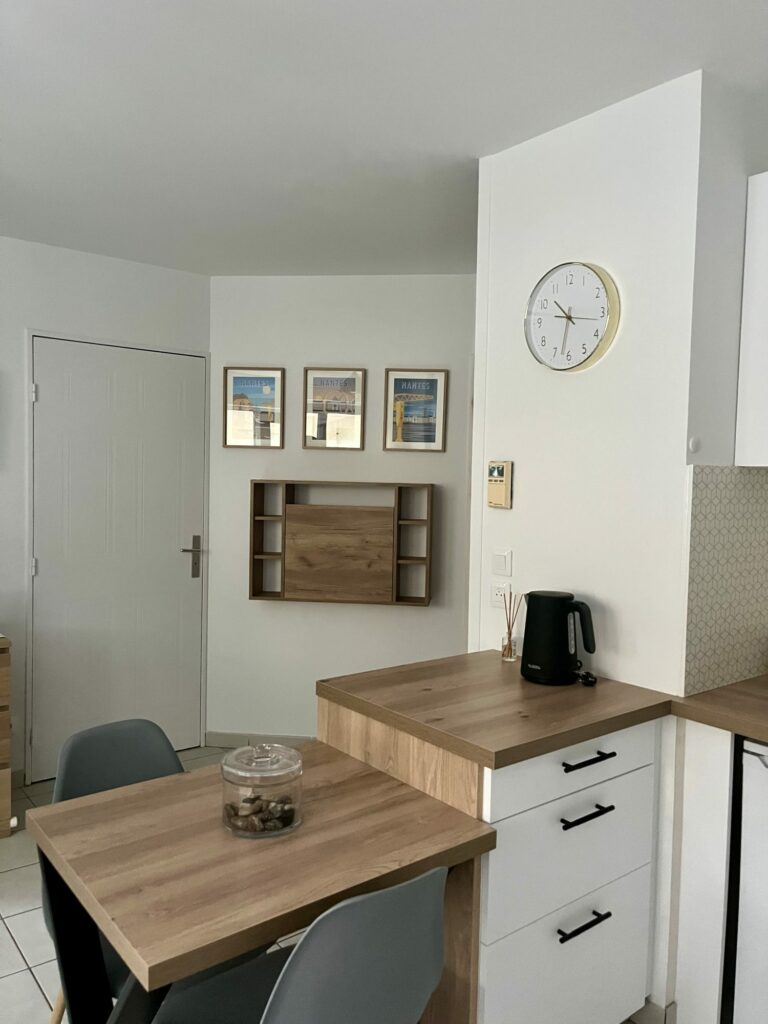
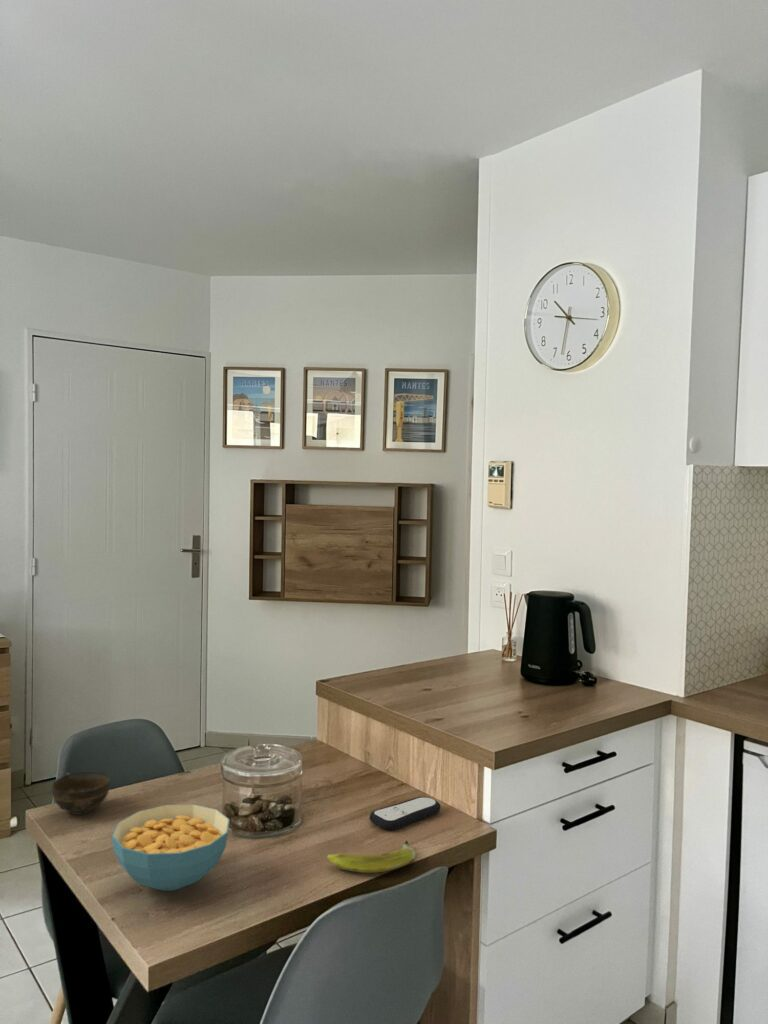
+ cereal bowl [111,803,231,892]
+ cup [51,771,111,816]
+ remote control [368,796,442,831]
+ banana [326,839,416,874]
